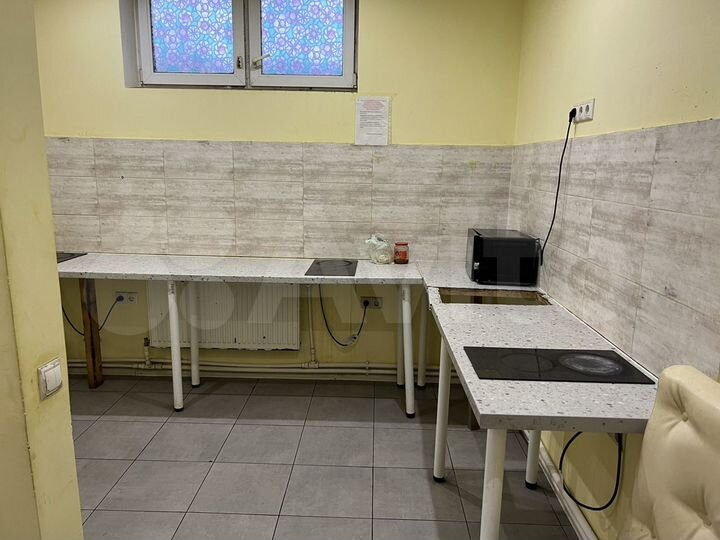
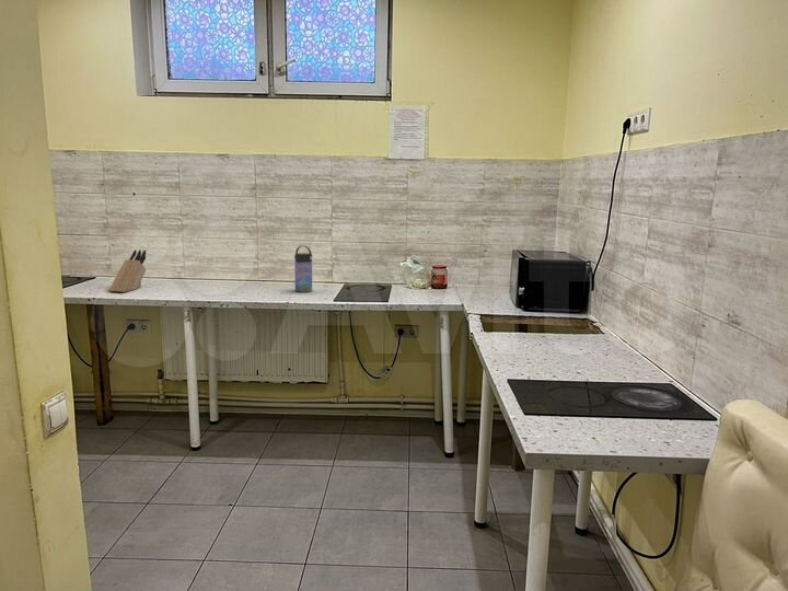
+ knife block [107,248,147,293]
+ water bottle [293,244,313,293]
